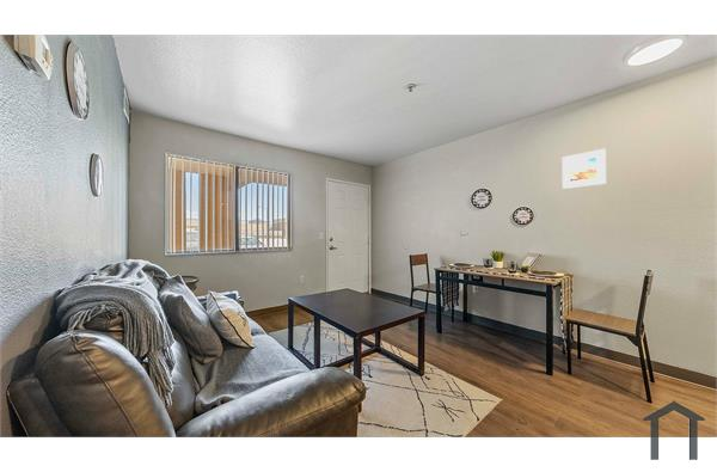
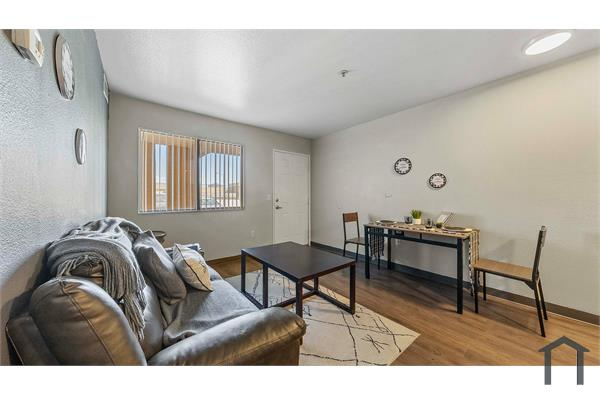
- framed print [562,147,607,190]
